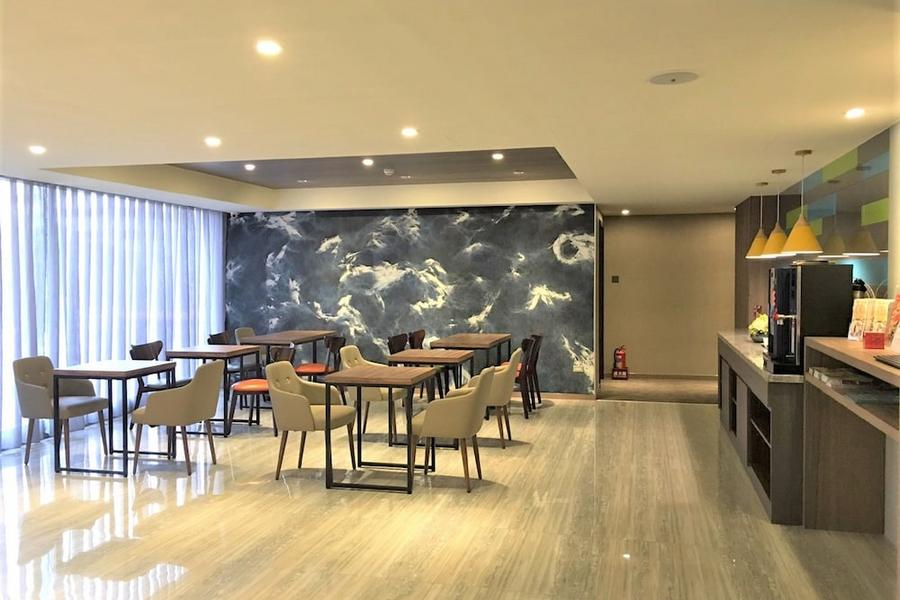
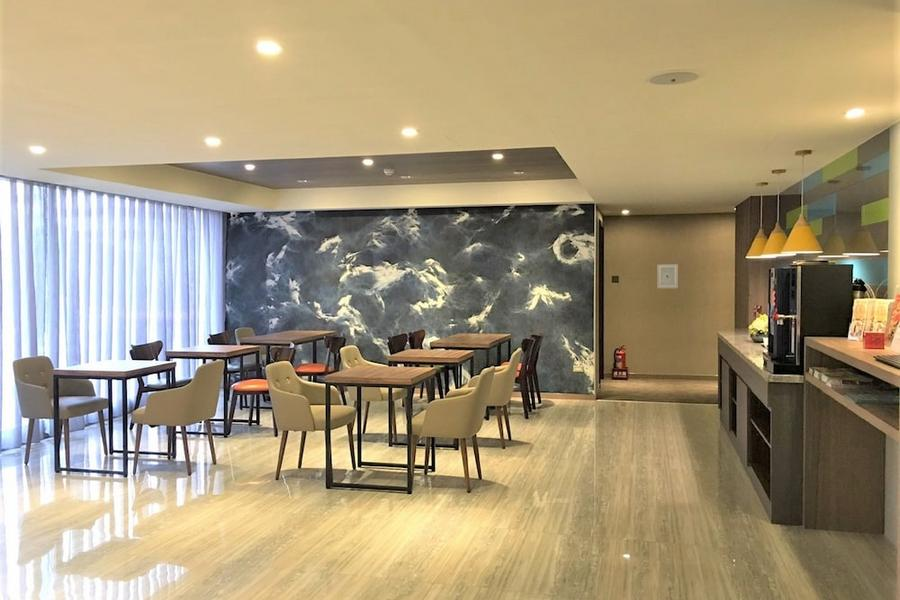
+ wall art [656,263,679,289]
